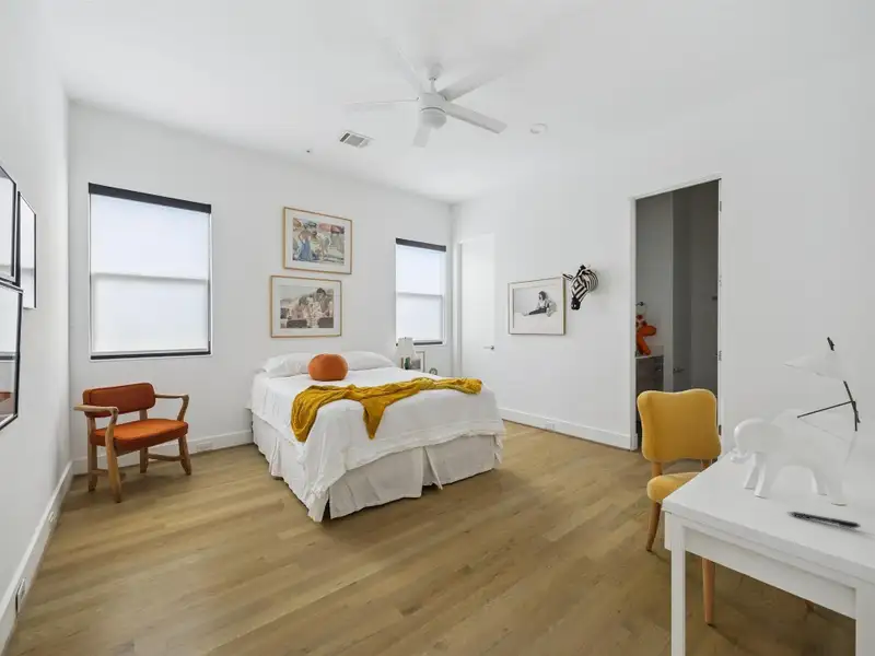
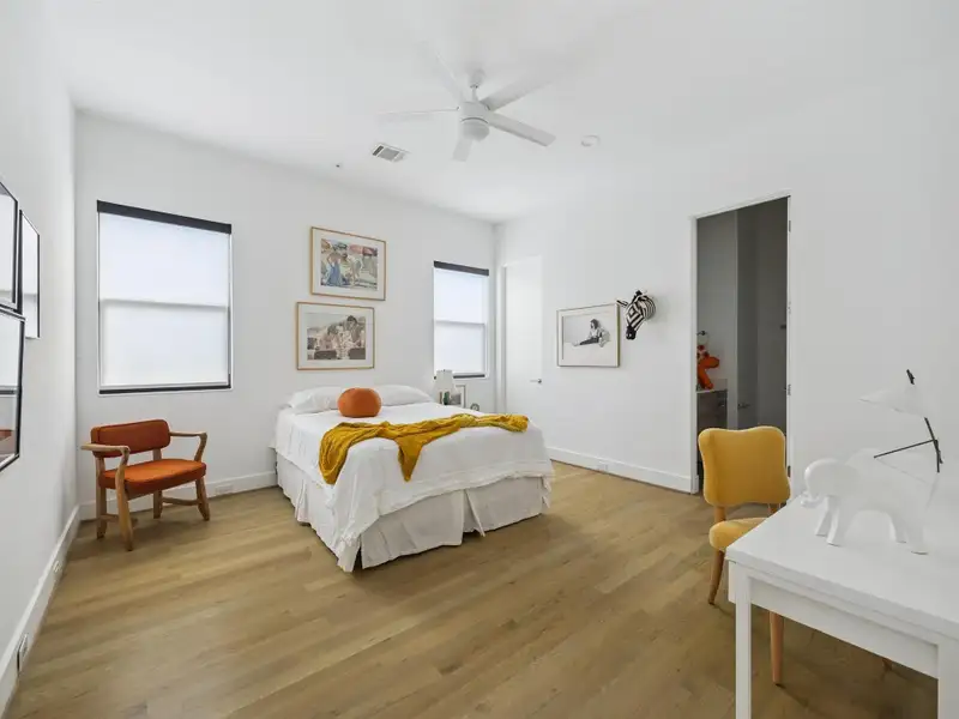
- pen [788,511,862,530]
